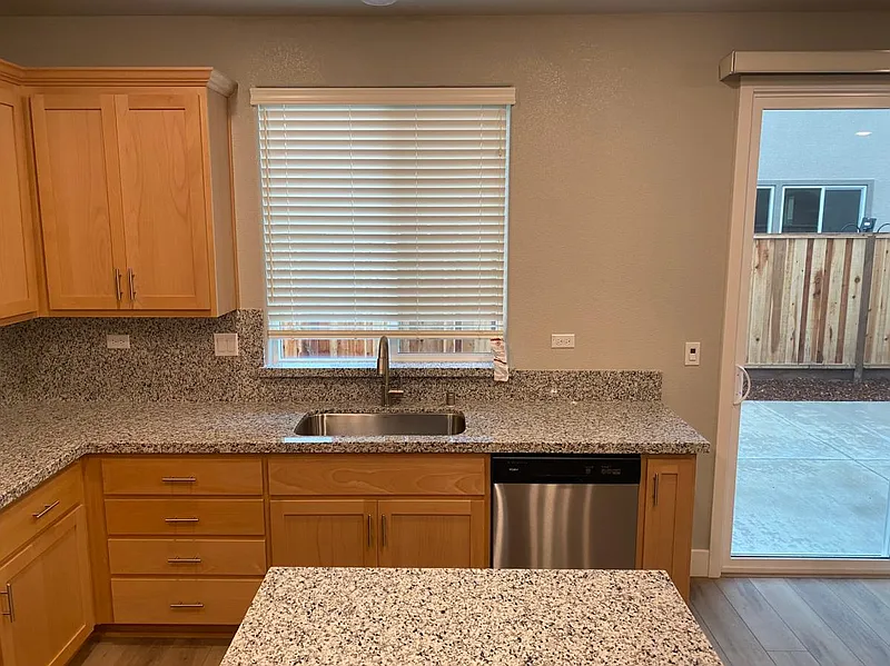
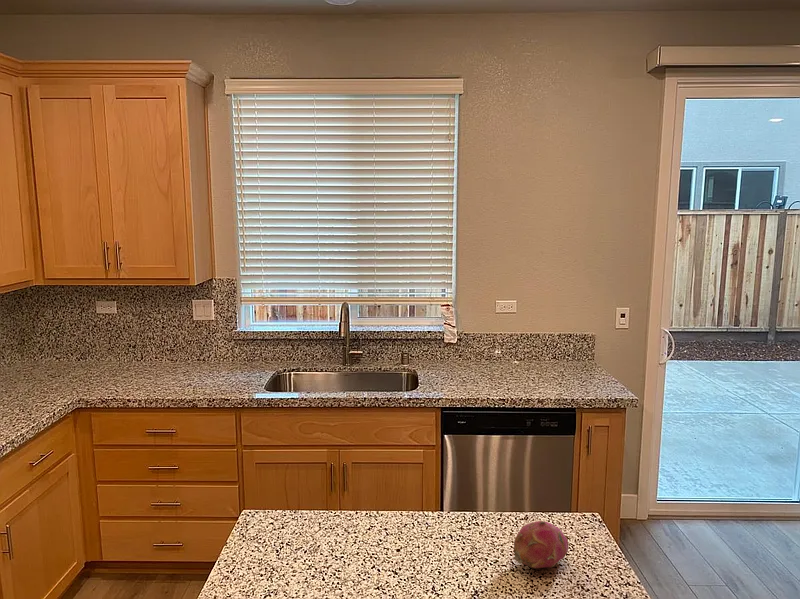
+ fruit [513,520,570,569]
